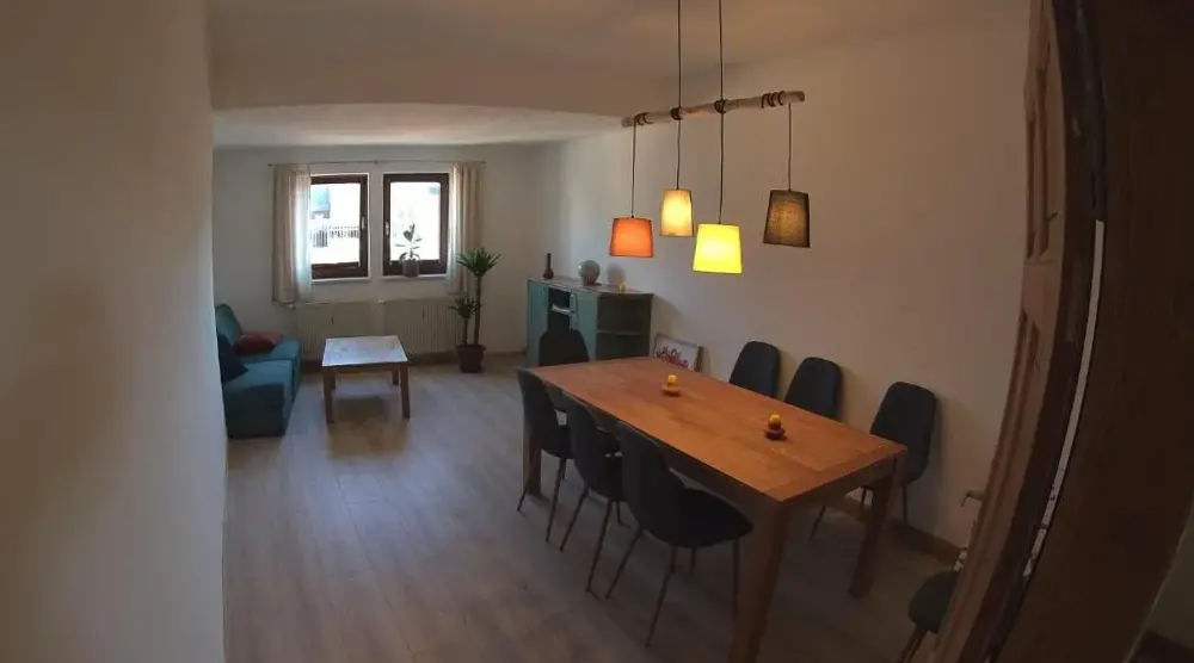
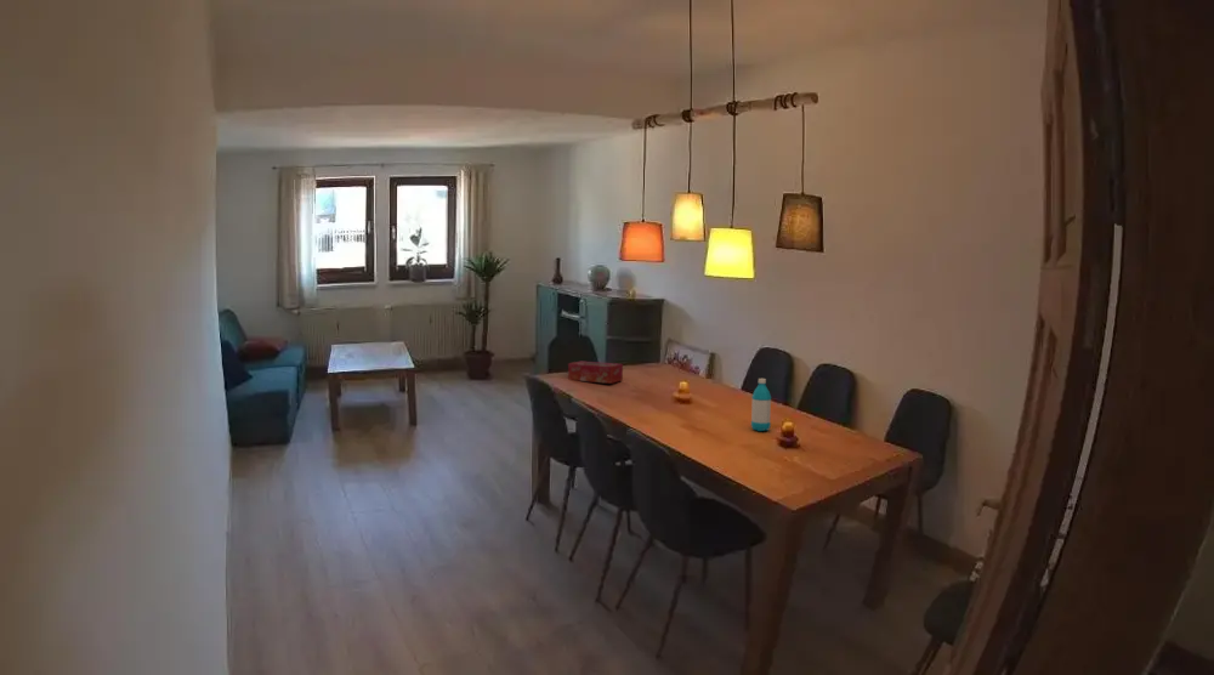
+ water bottle [750,378,772,432]
+ tissue box [567,361,624,385]
